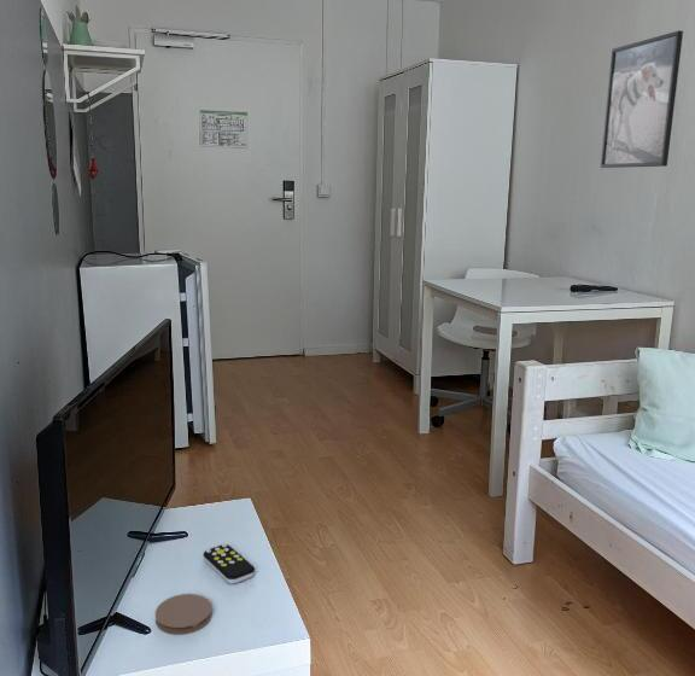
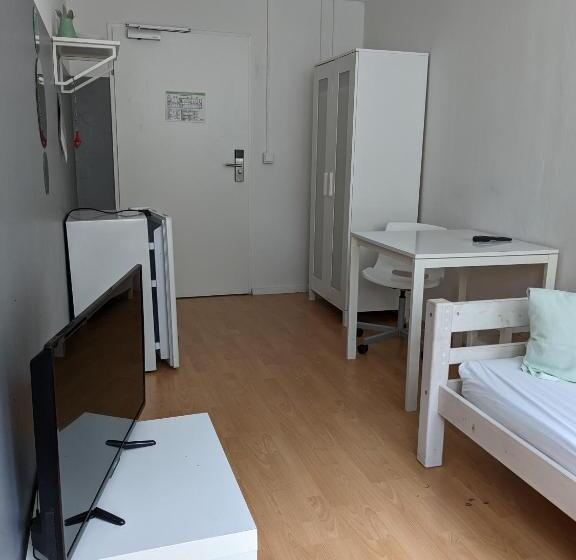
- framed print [600,29,684,169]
- remote control [202,543,256,585]
- coaster [154,593,214,636]
